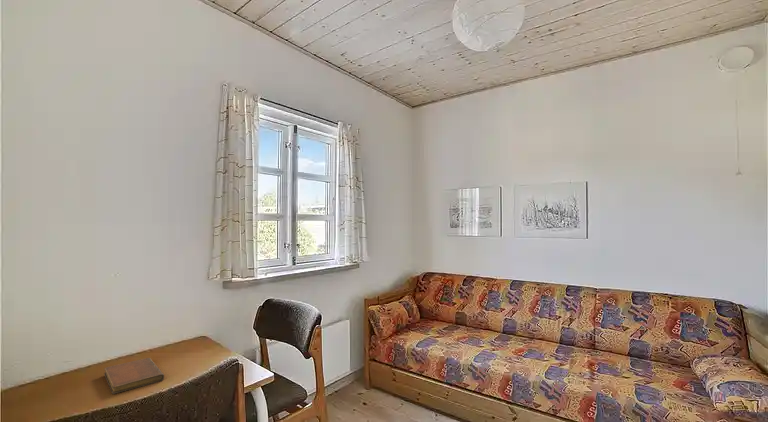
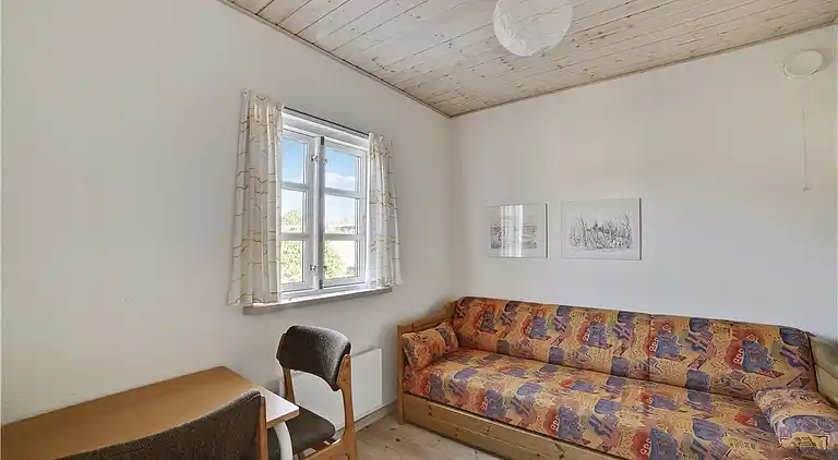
- notebook [103,357,165,395]
